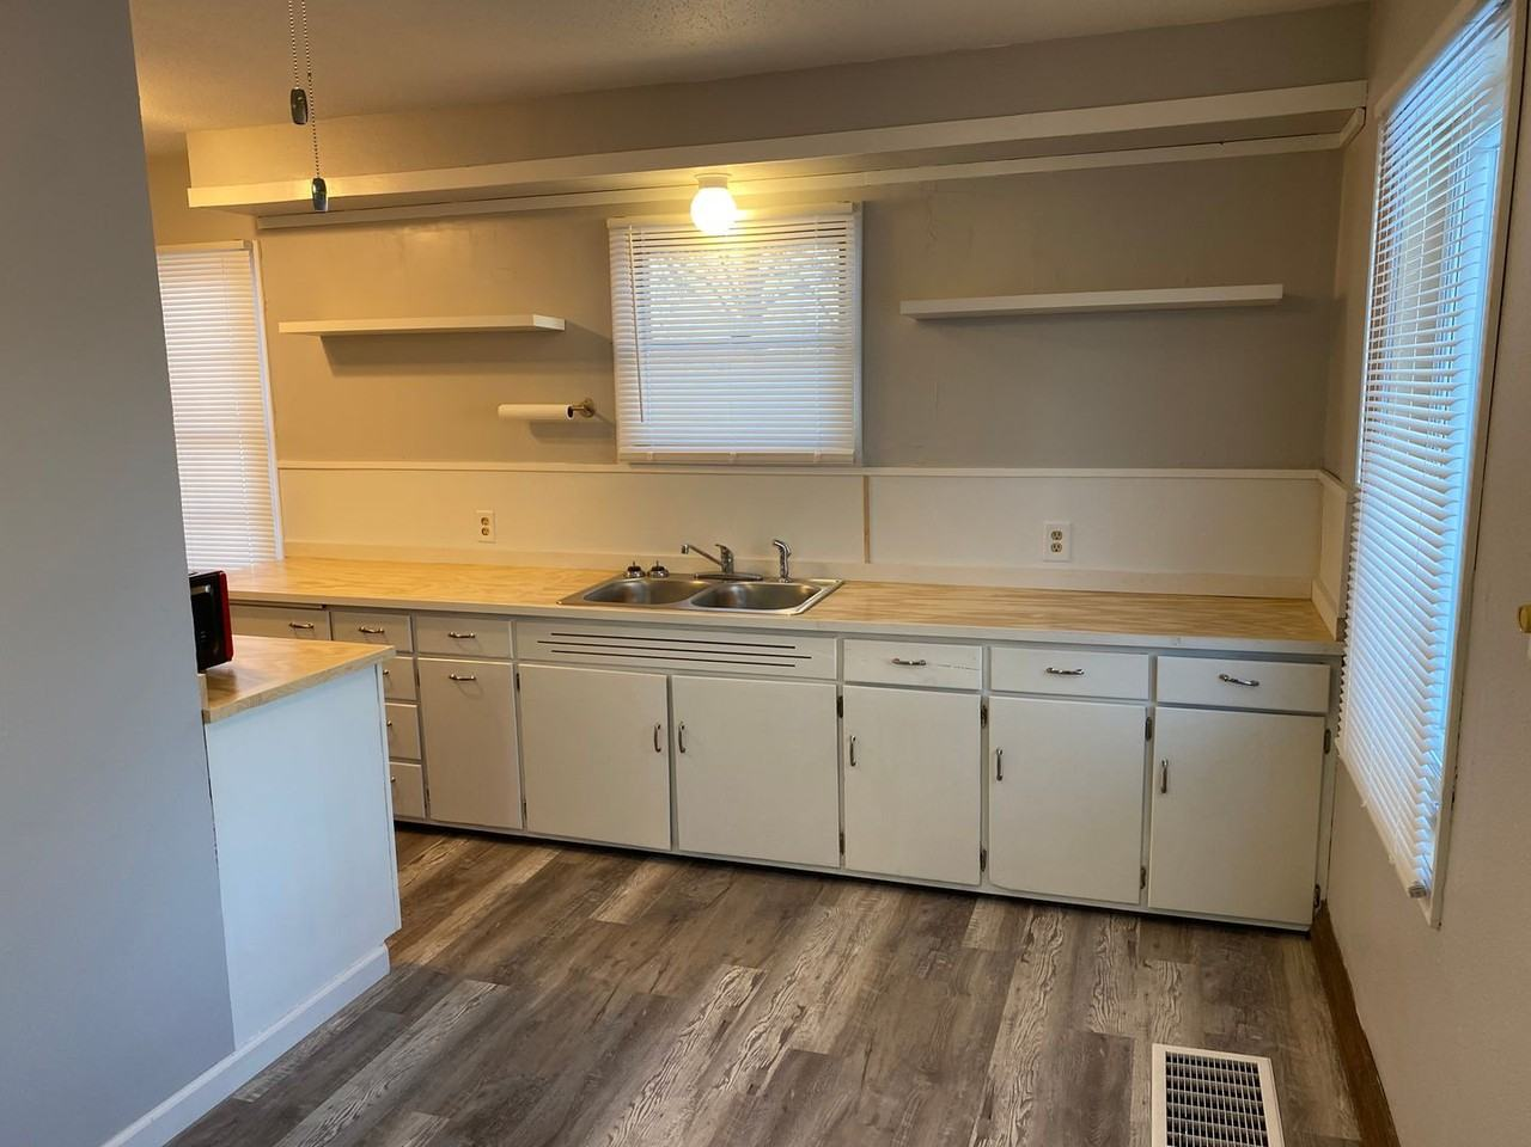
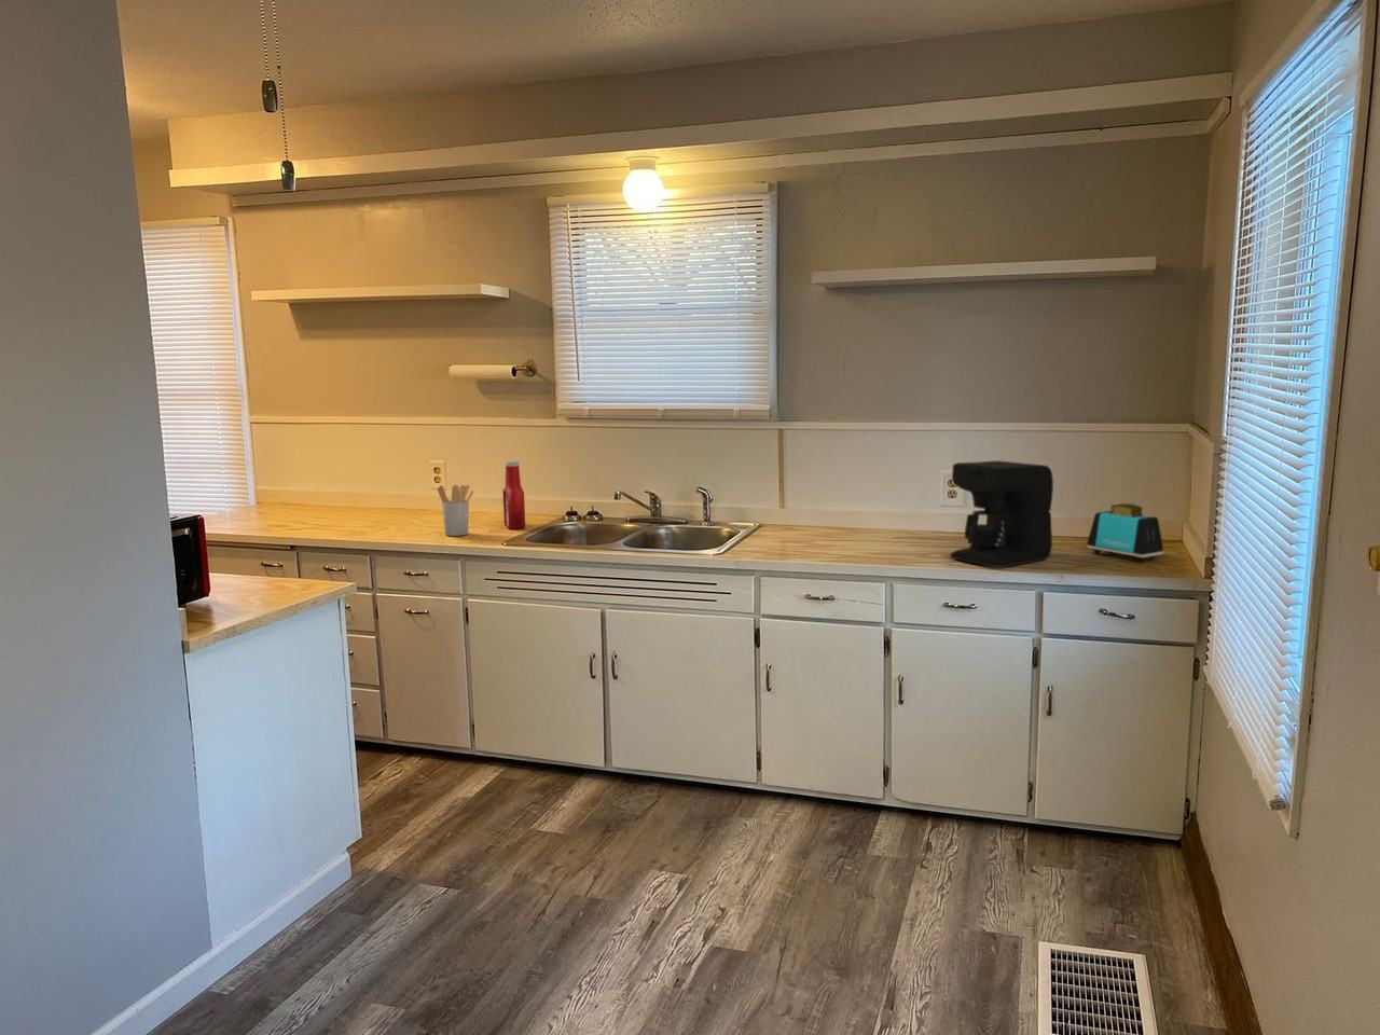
+ utensil holder [437,484,475,537]
+ coffee maker [949,459,1054,570]
+ toaster [1086,502,1165,563]
+ soap bottle [501,459,526,531]
